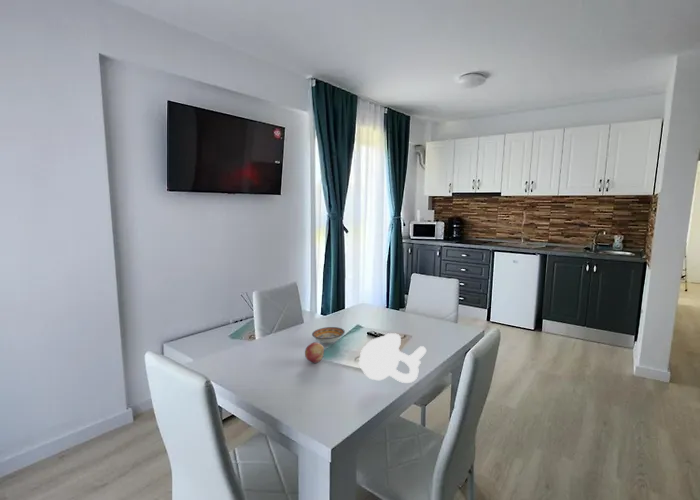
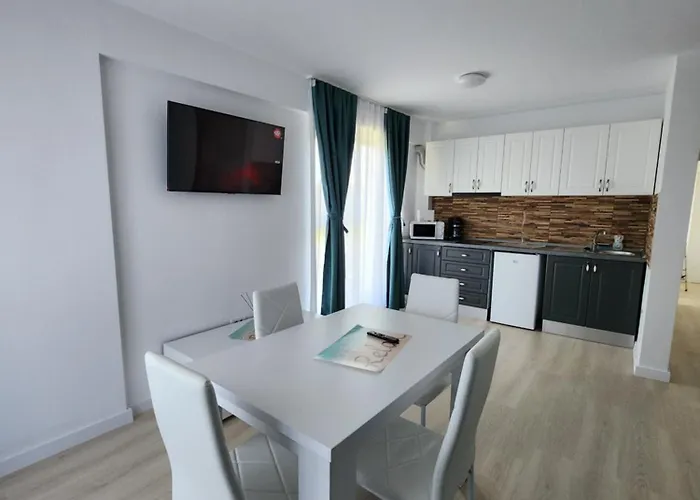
- teapot [358,332,427,384]
- fruit [304,342,325,364]
- bowl [311,326,346,344]
